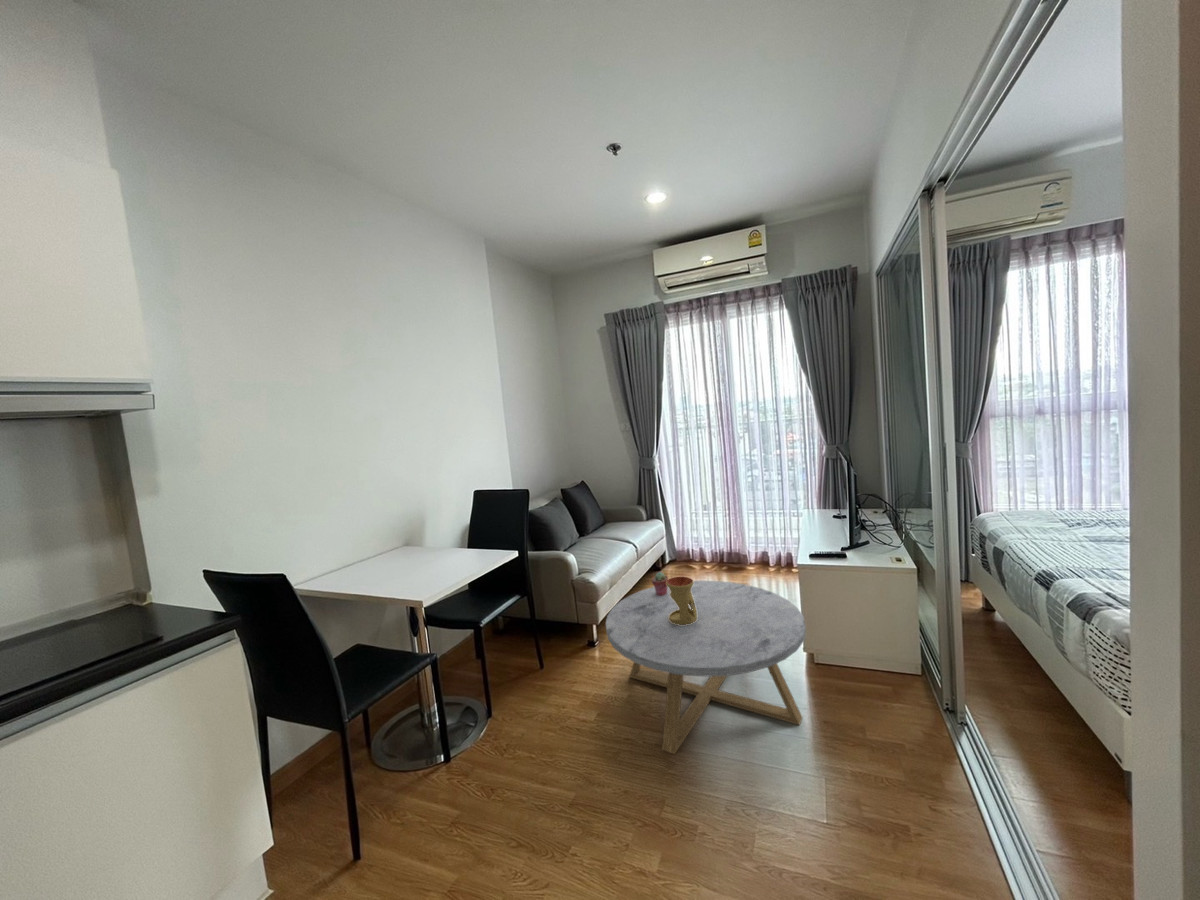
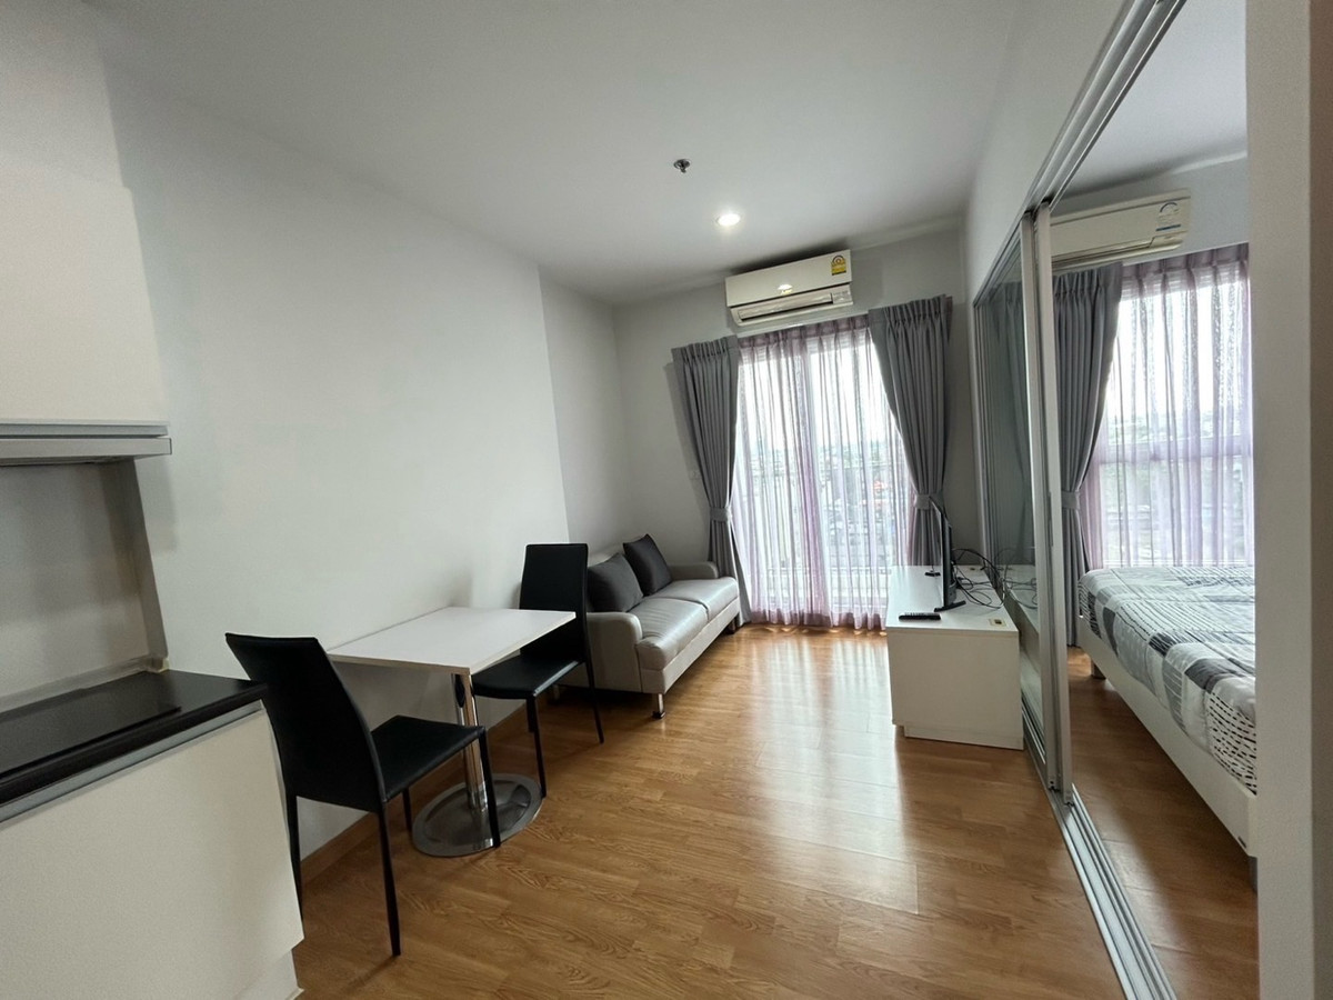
- coffee table [605,580,807,755]
- oil burner [666,576,697,625]
- potted succulent [651,571,669,596]
